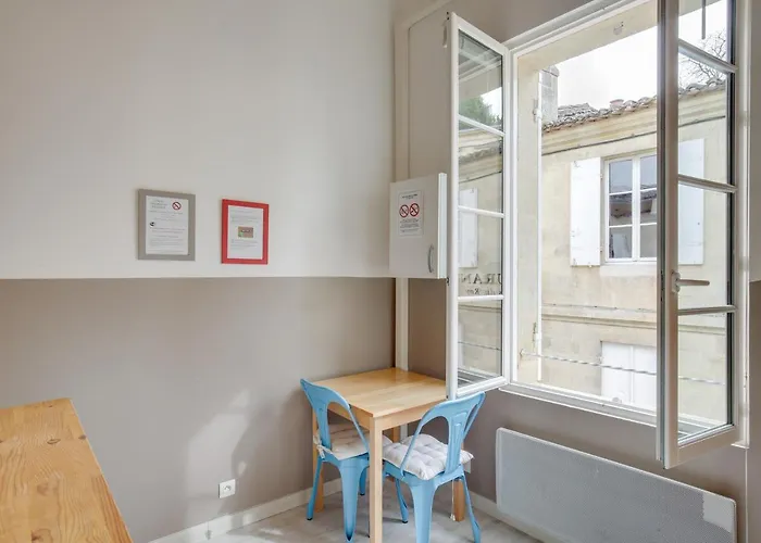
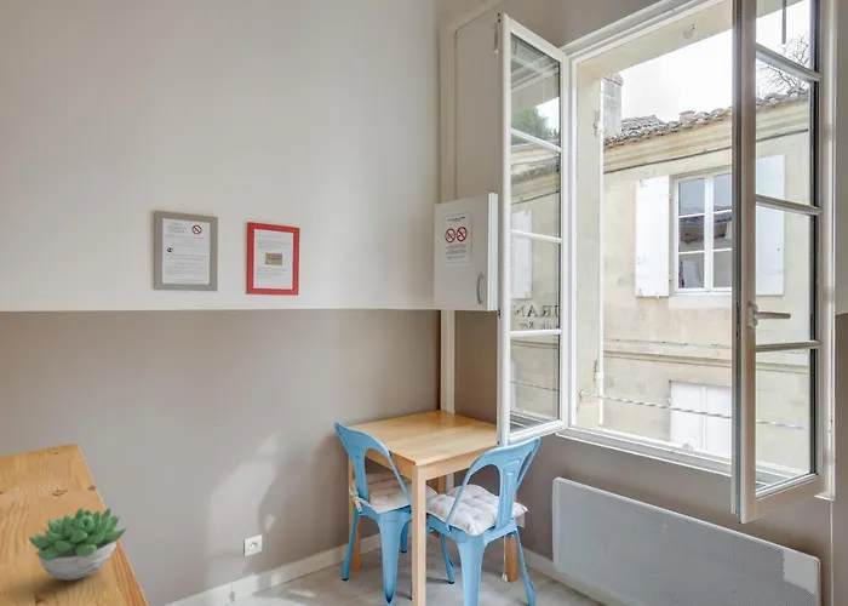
+ succulent plant [28,507,130,582]
